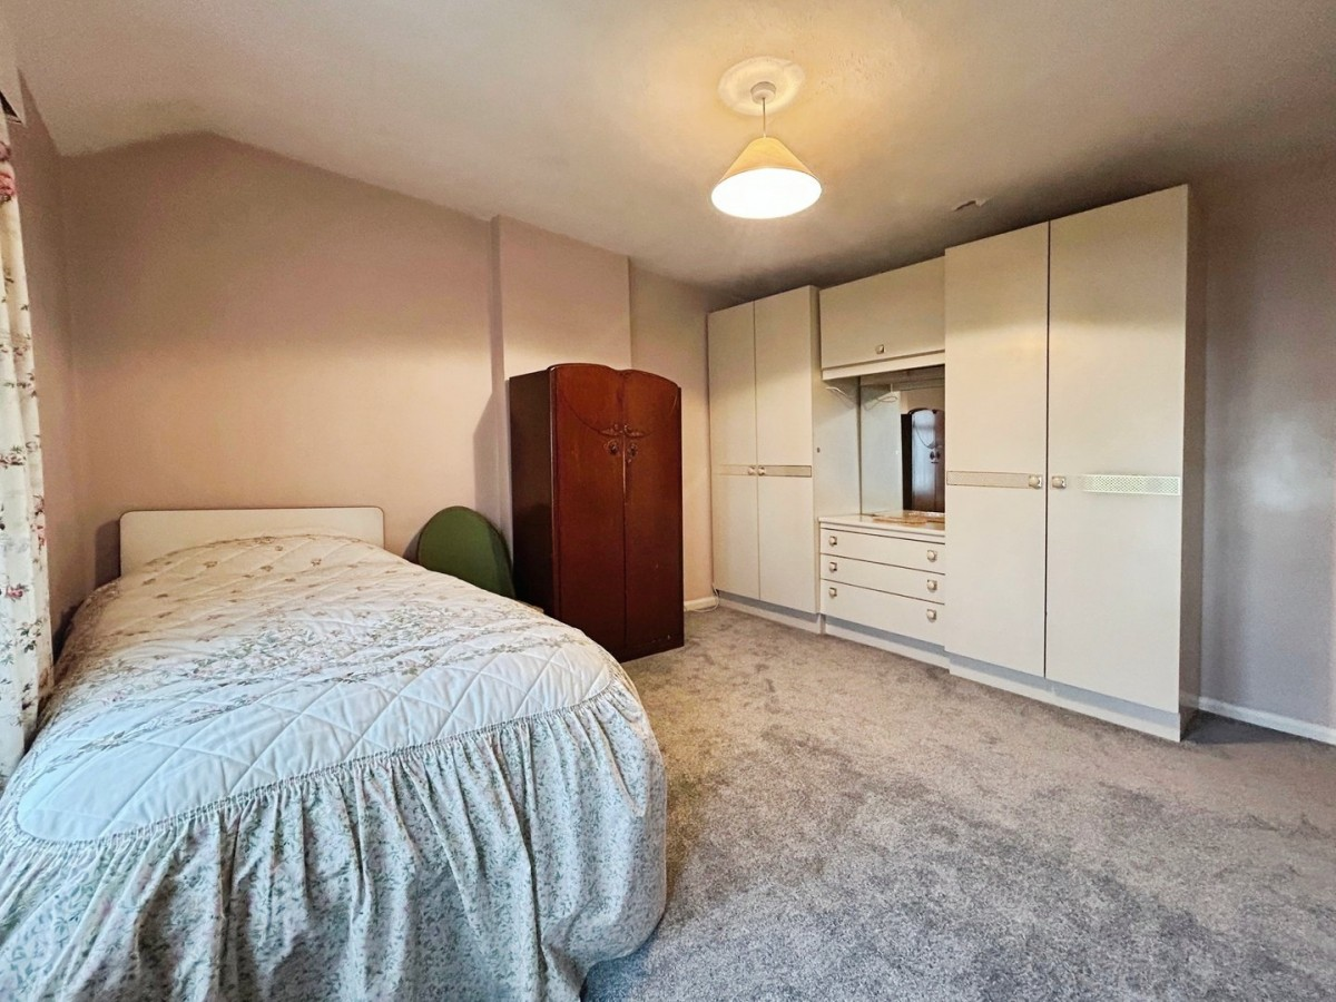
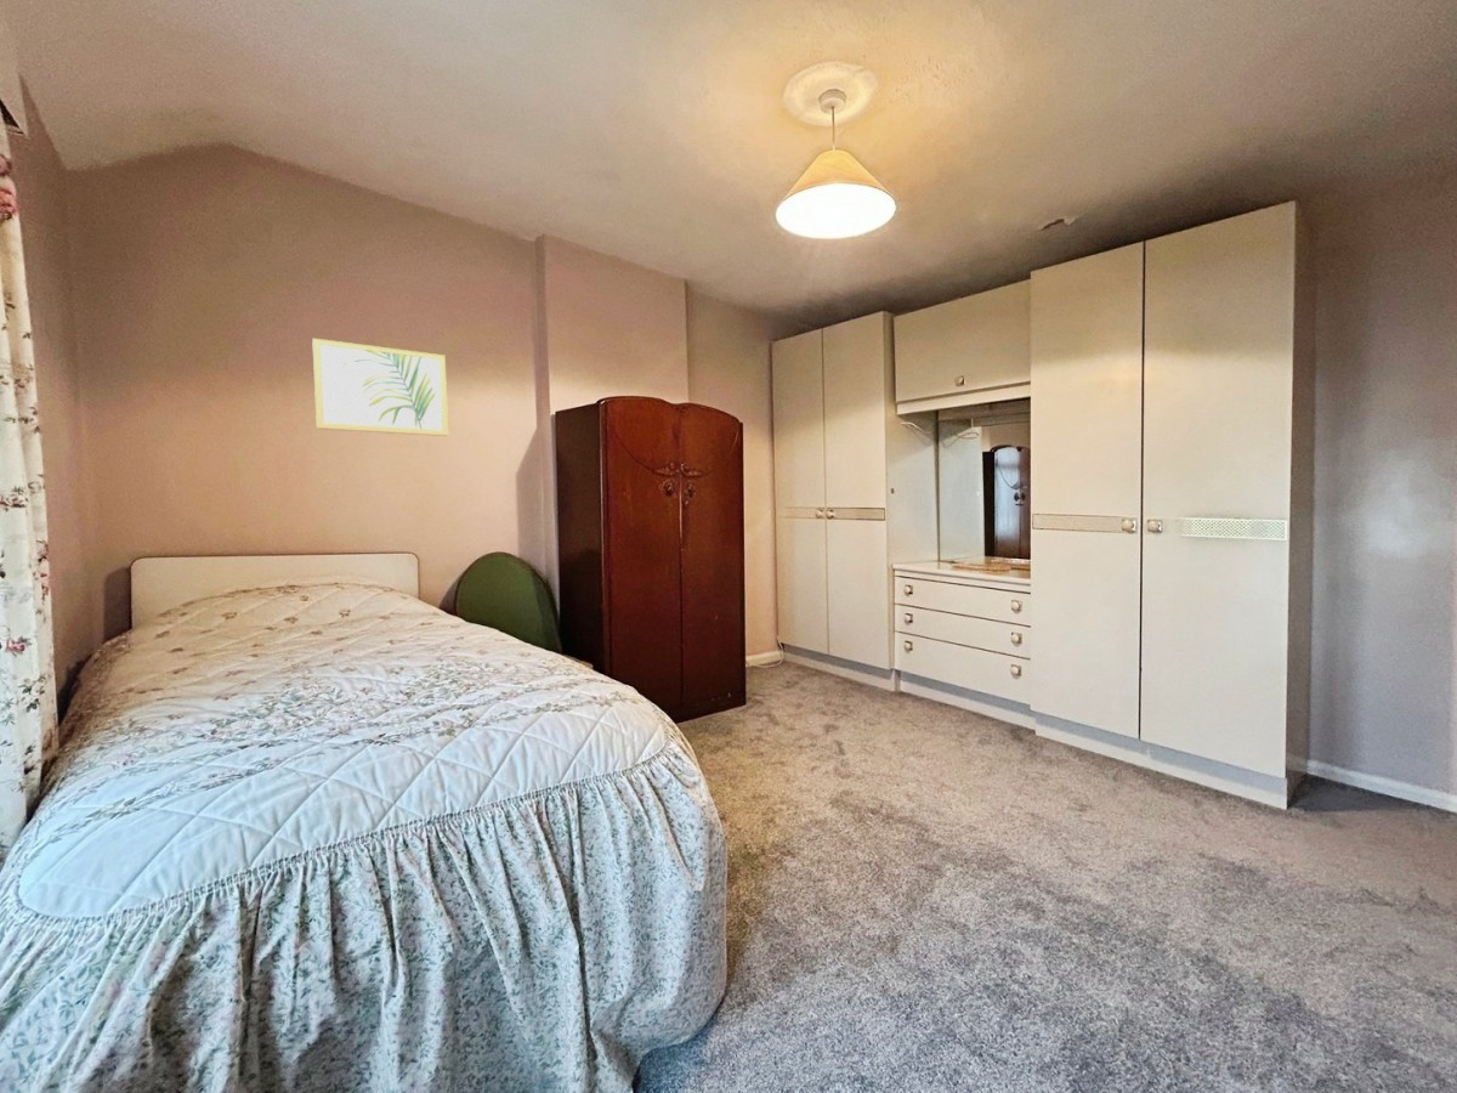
+ wall art [311,338,449,437]
